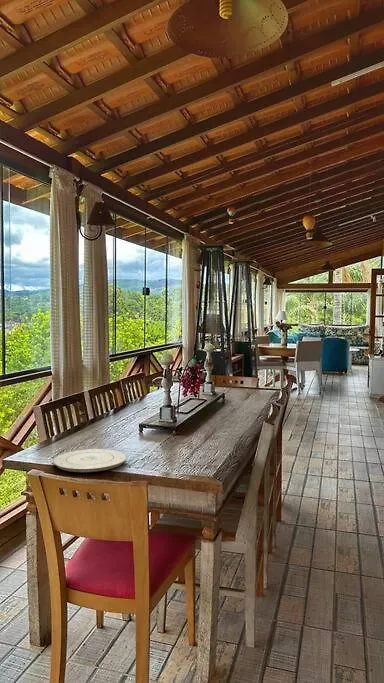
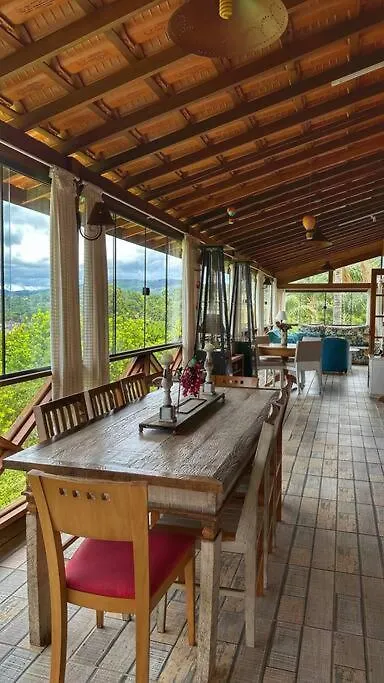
- plate [52,448,128,473]
